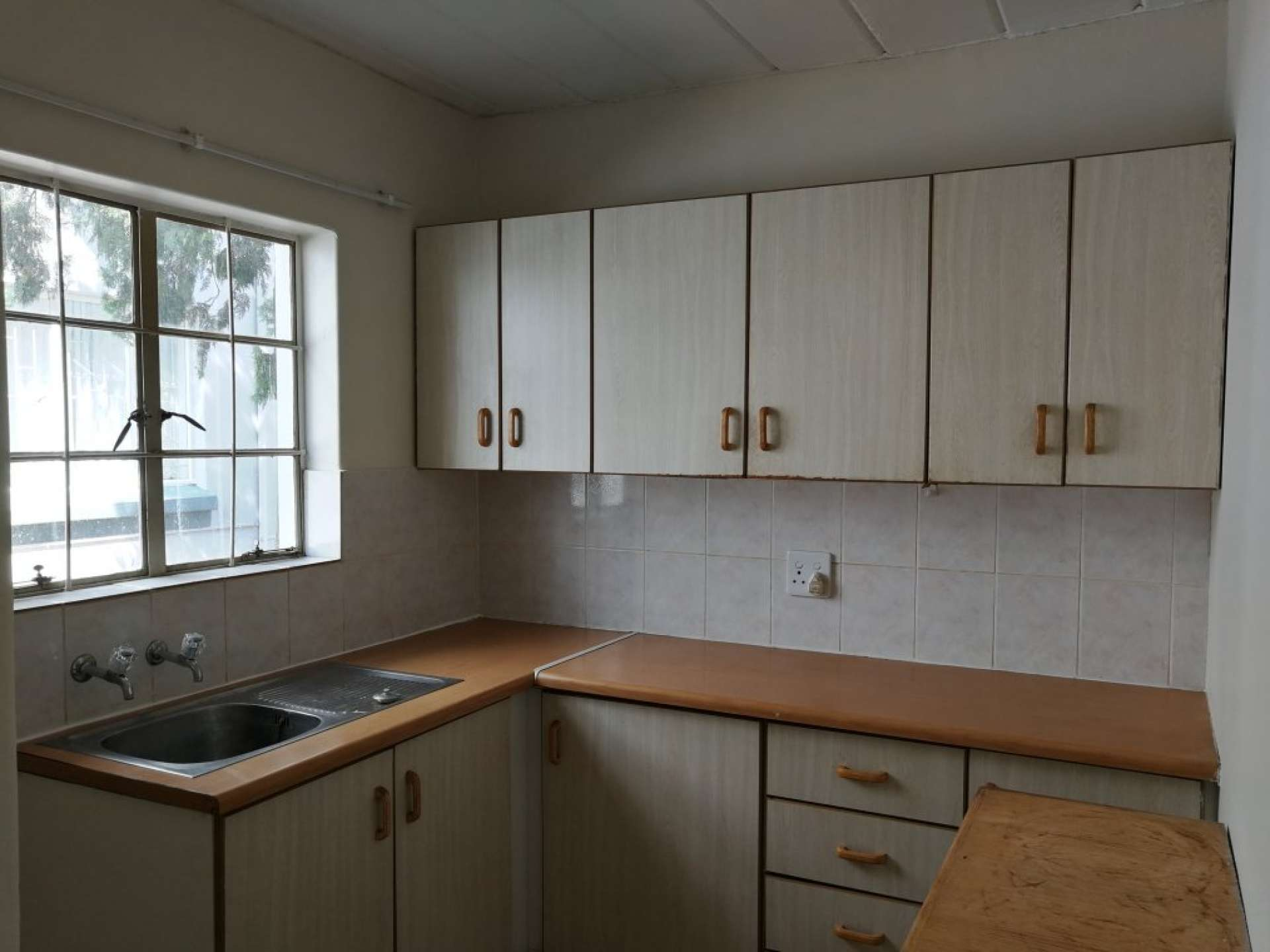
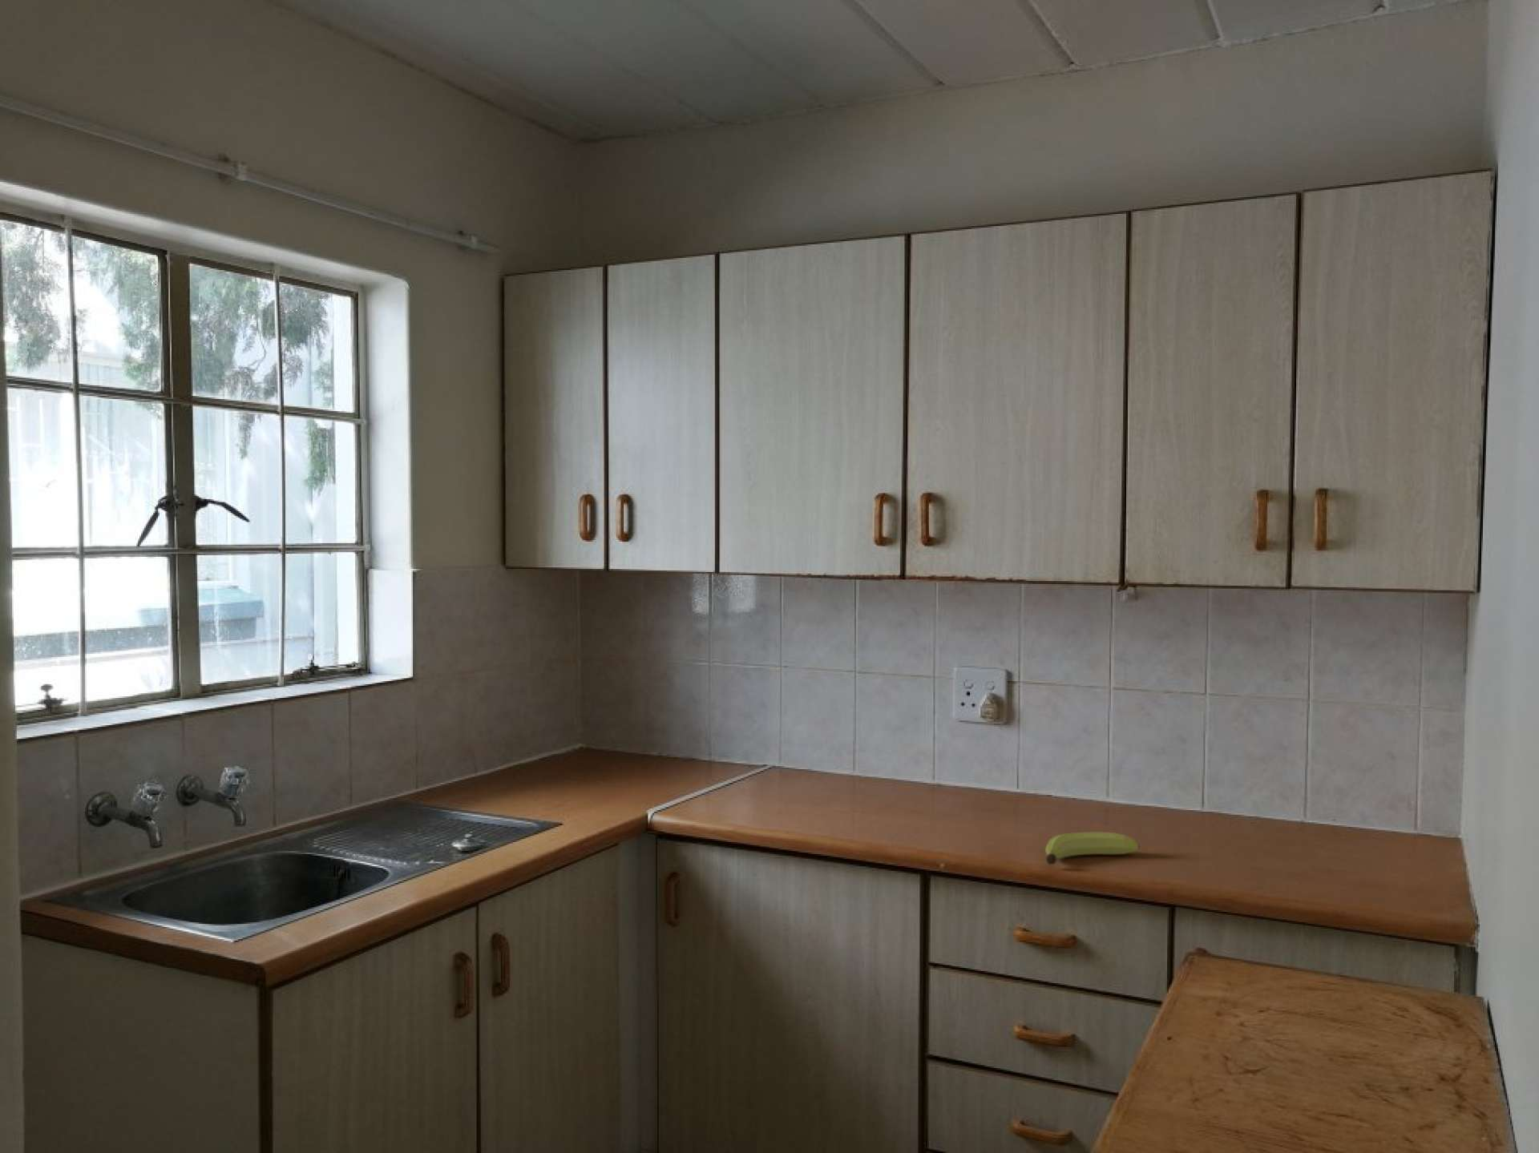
+ fruit [1045,831,1140,865]
